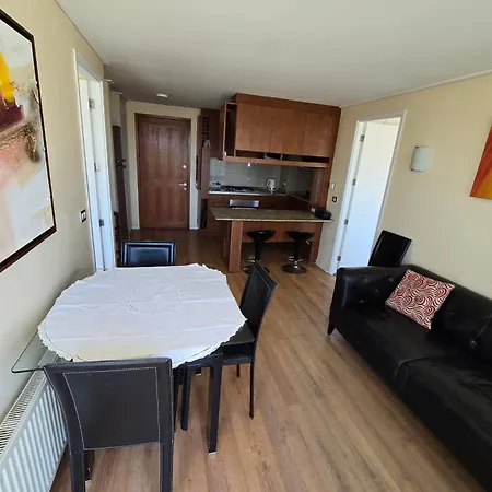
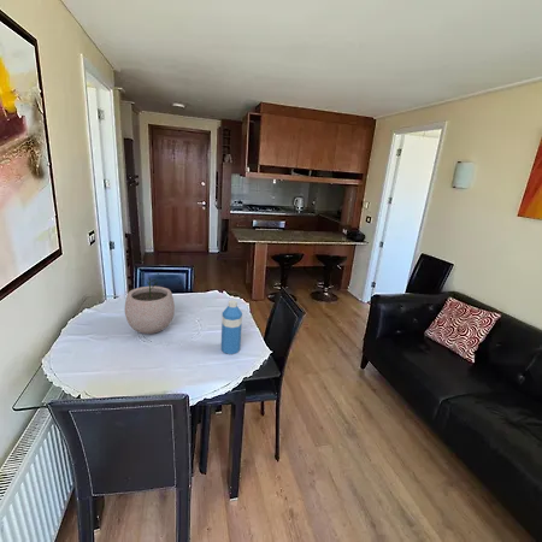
+ plant pot [124,277,176,335]
+ water bottle [220,299,243,355]
